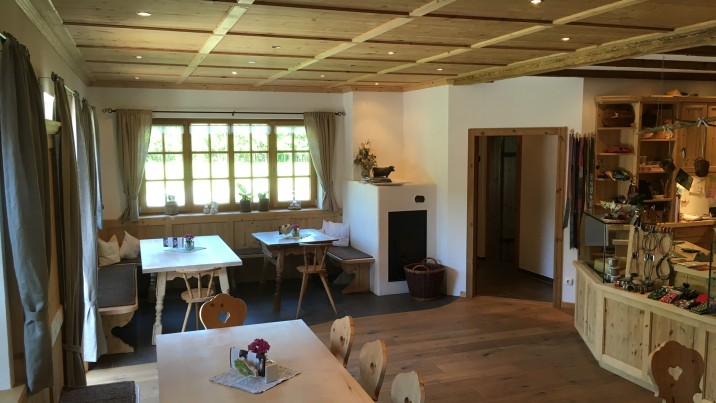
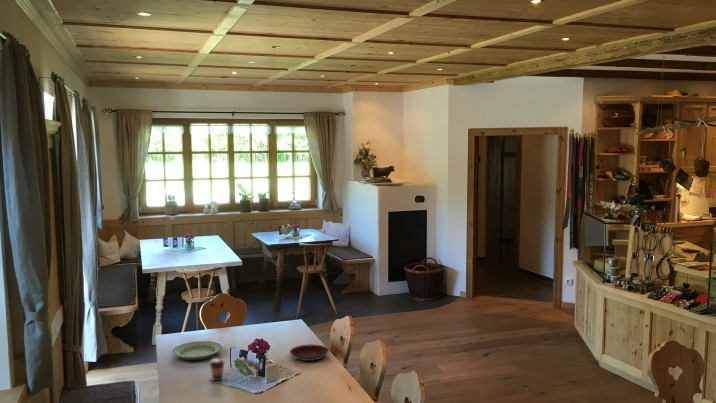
+ plate [172,340,223,361]
+ plate [289,344,330,362]
+ coffee cup [208,357,226,382]
